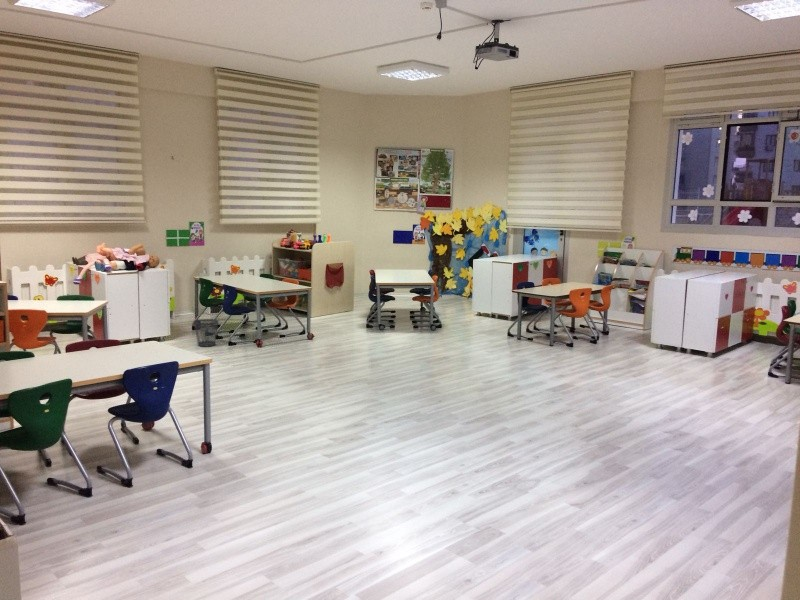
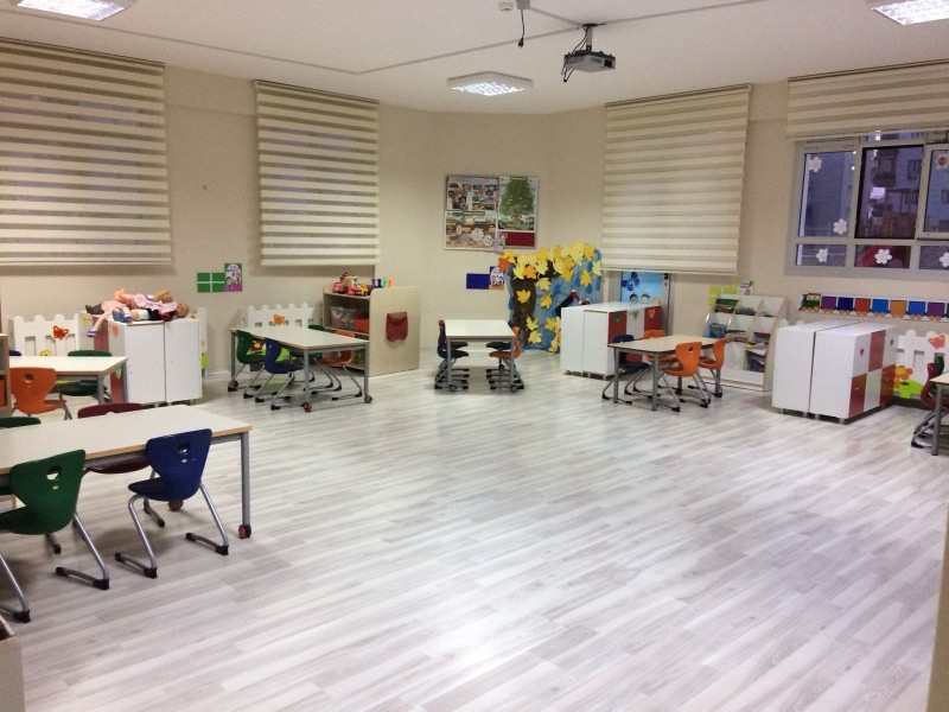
- wastebasket [193,318,219,348]
